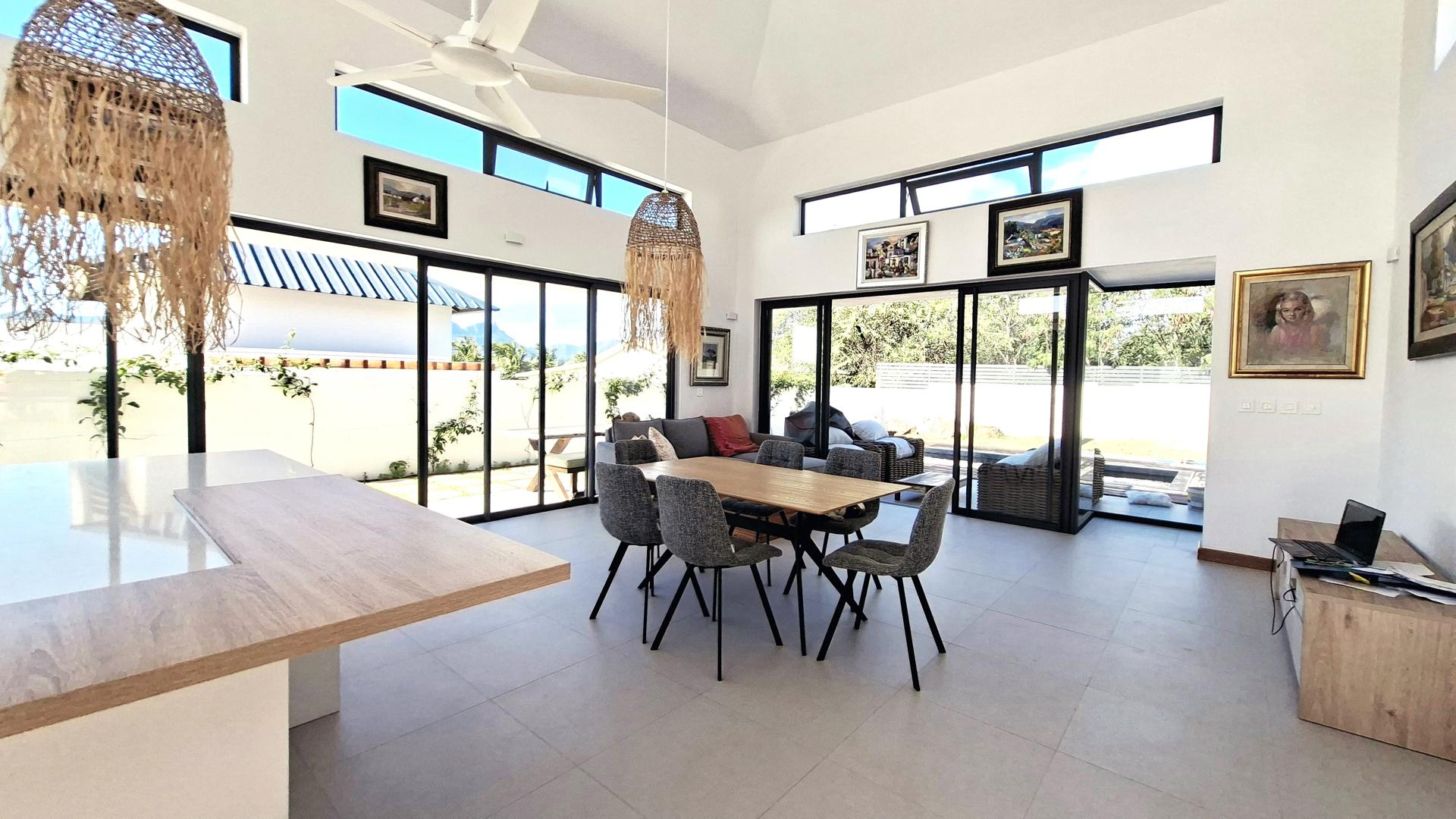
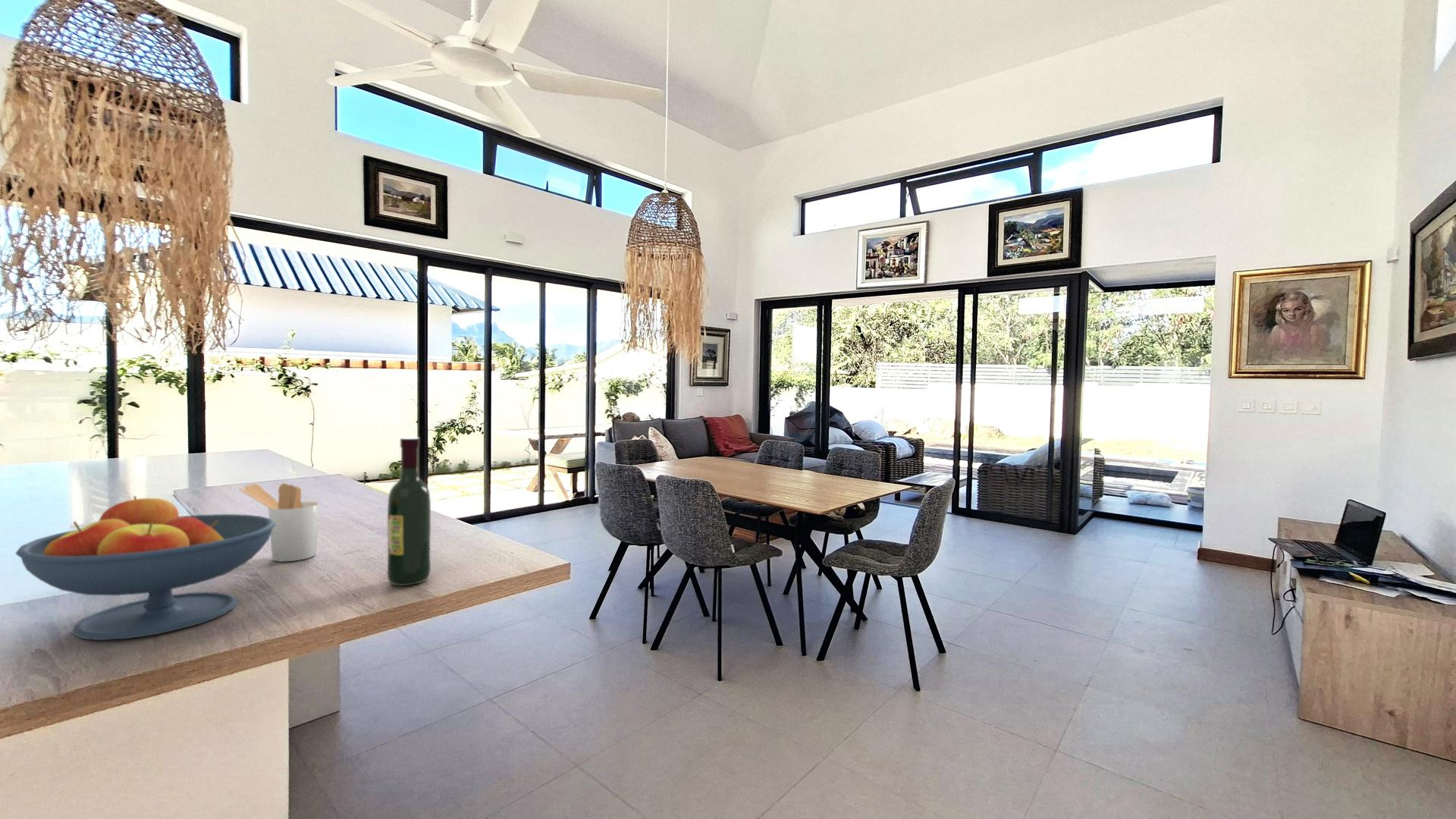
+ fruit bowl [15,495,276,641]
+ utensil holder [238,482,321,563]
+ wine bottle [387,436,431,586]
